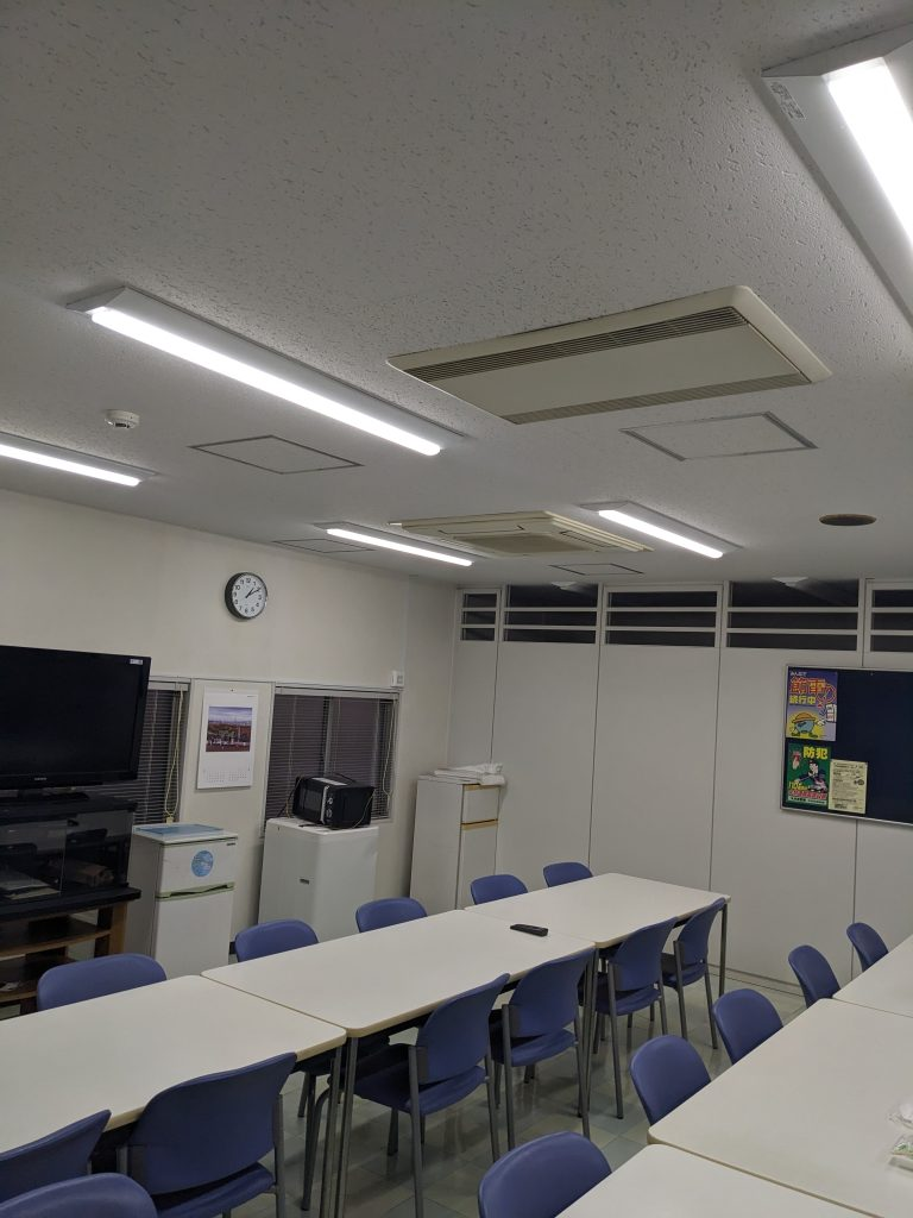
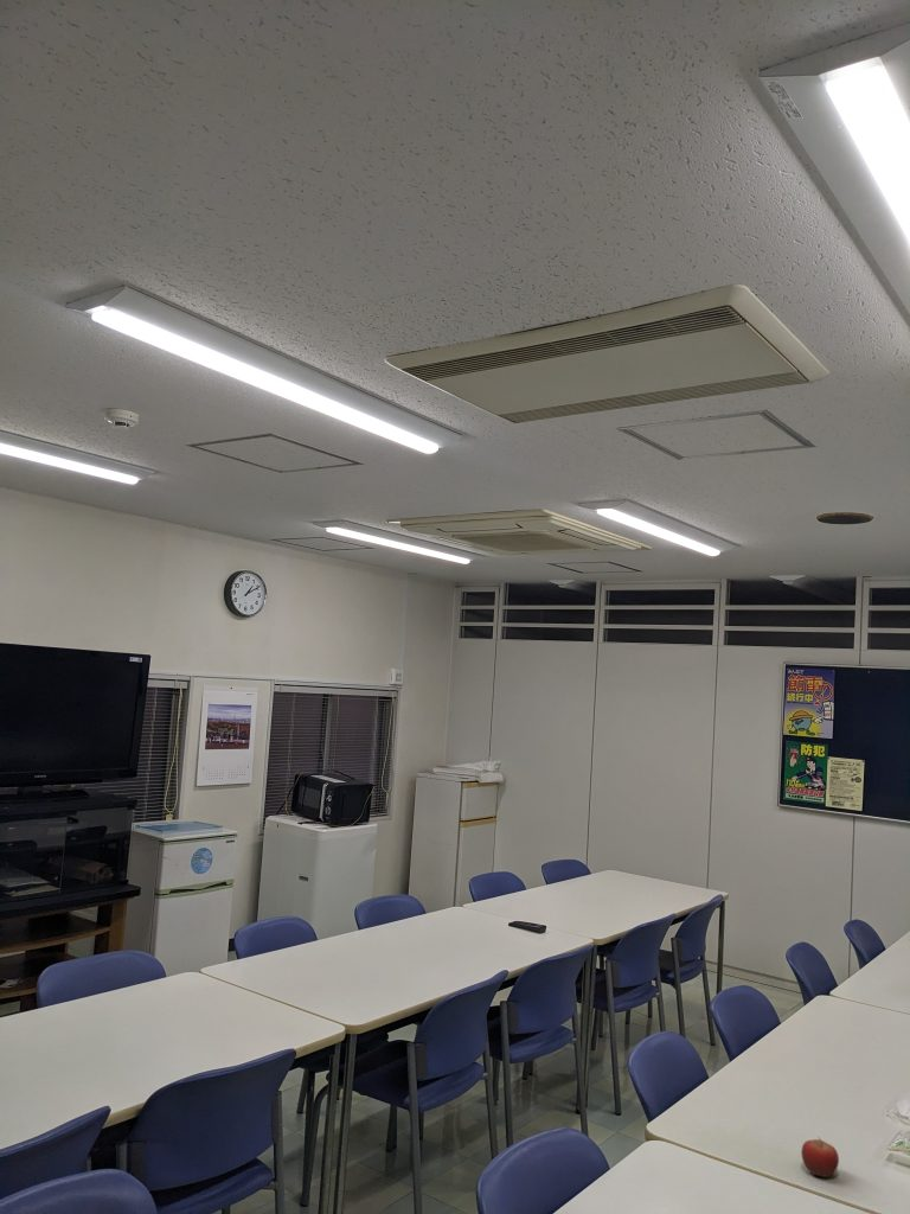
+ fruit [800,1136,840,1178]
